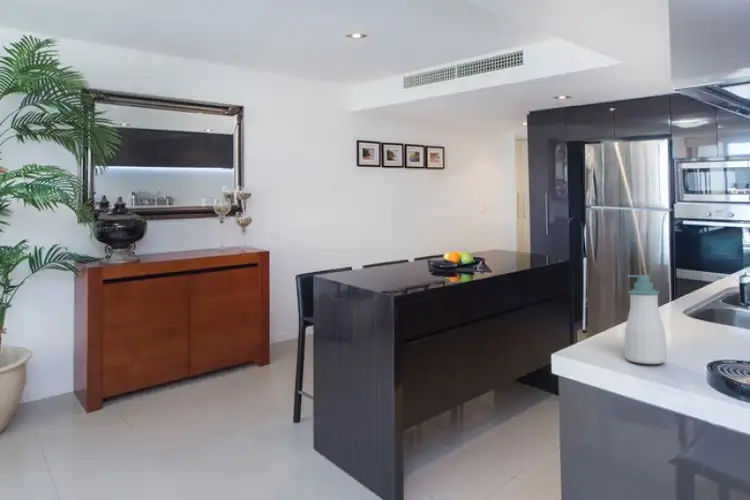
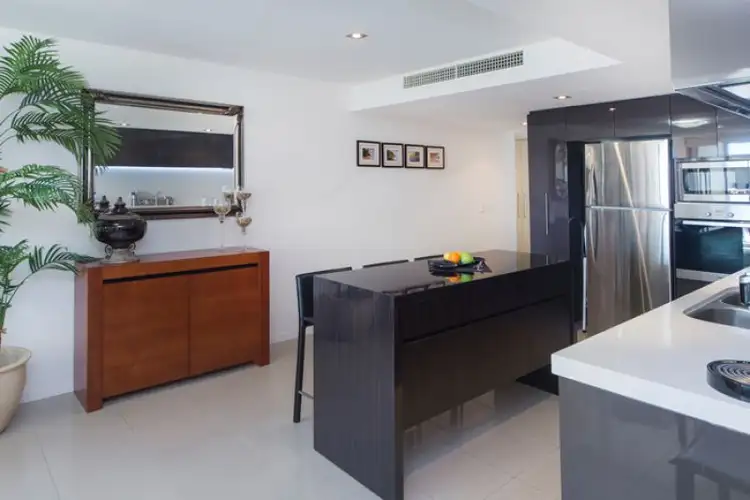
- soap bottle [624,274,668,365]
